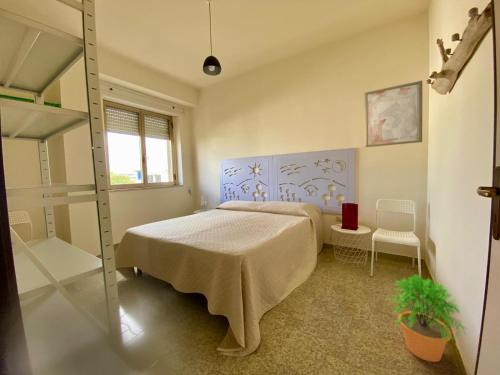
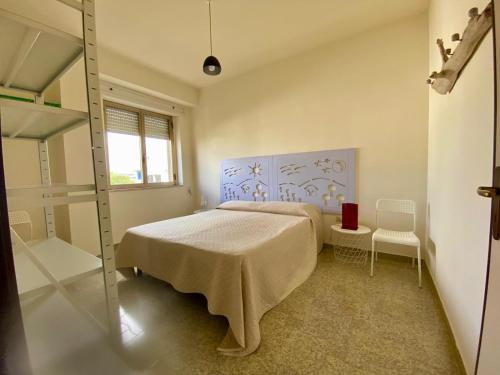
- wall art [363,80,423,148]
- potted plant [389,273,467,363]
